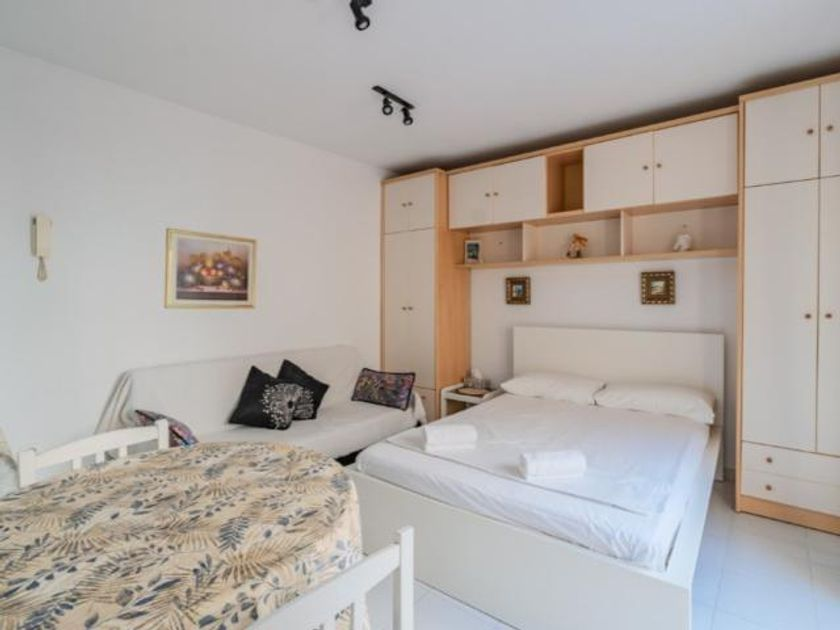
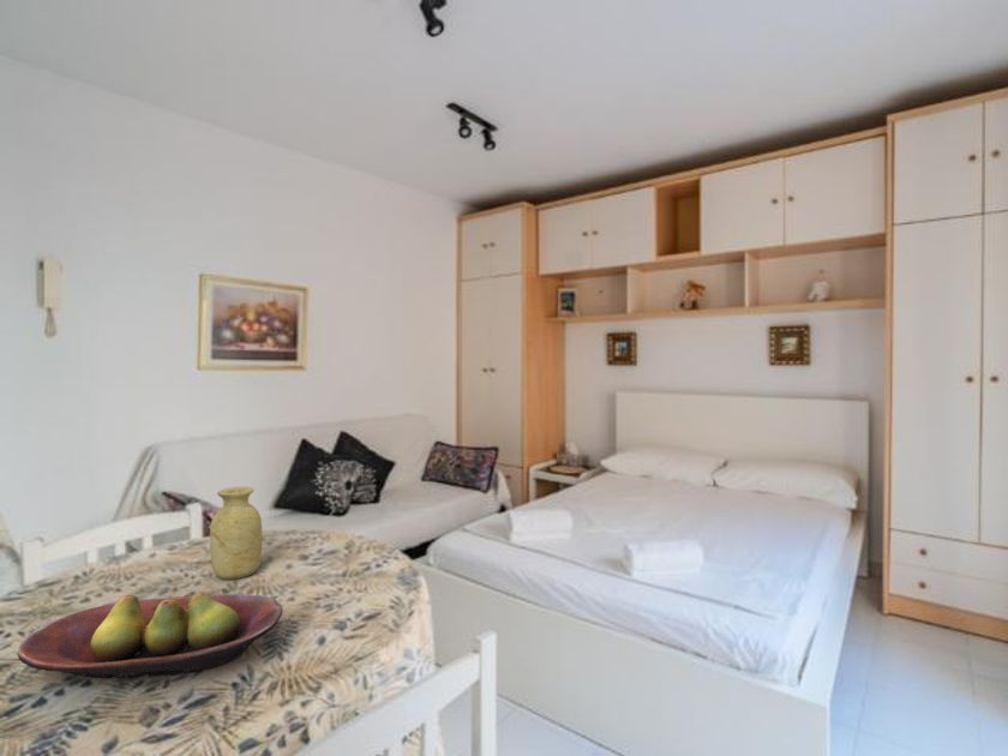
+ fruit bowl [17,592,284,680]
+ vase [209,485,263,581]
